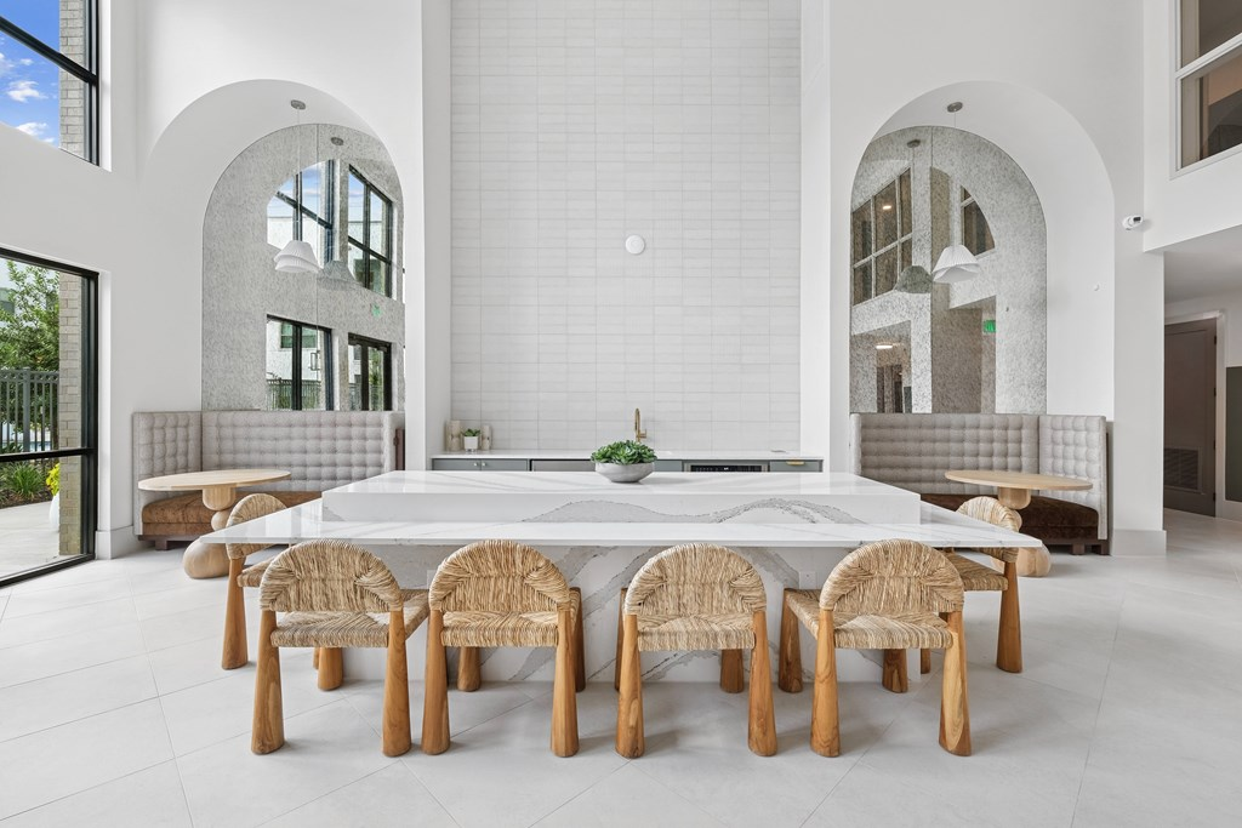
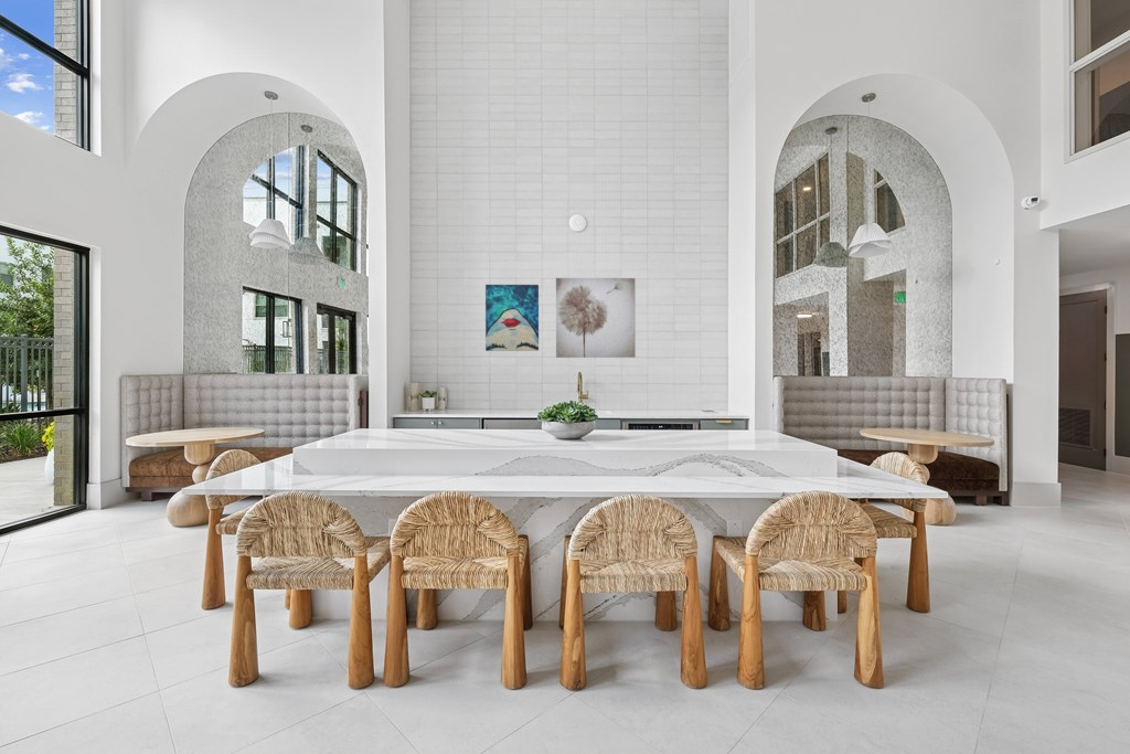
+ wall art [555,277,637,359]
+ wall art [484,284,540,352]
